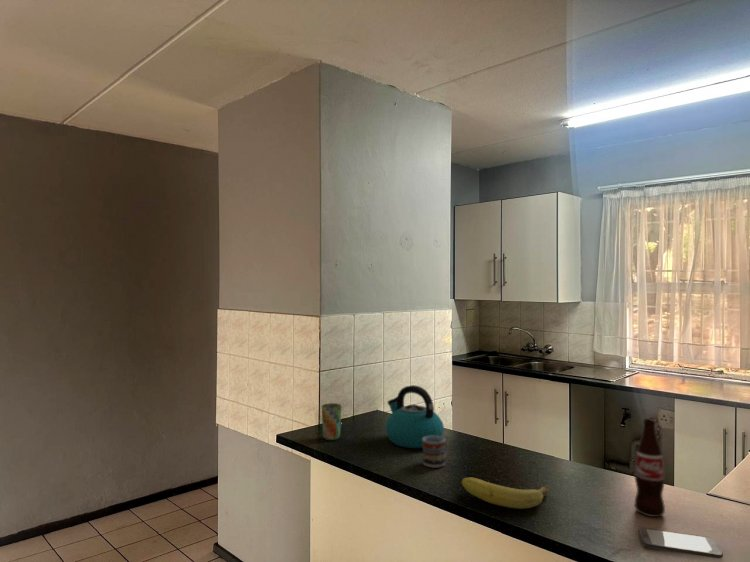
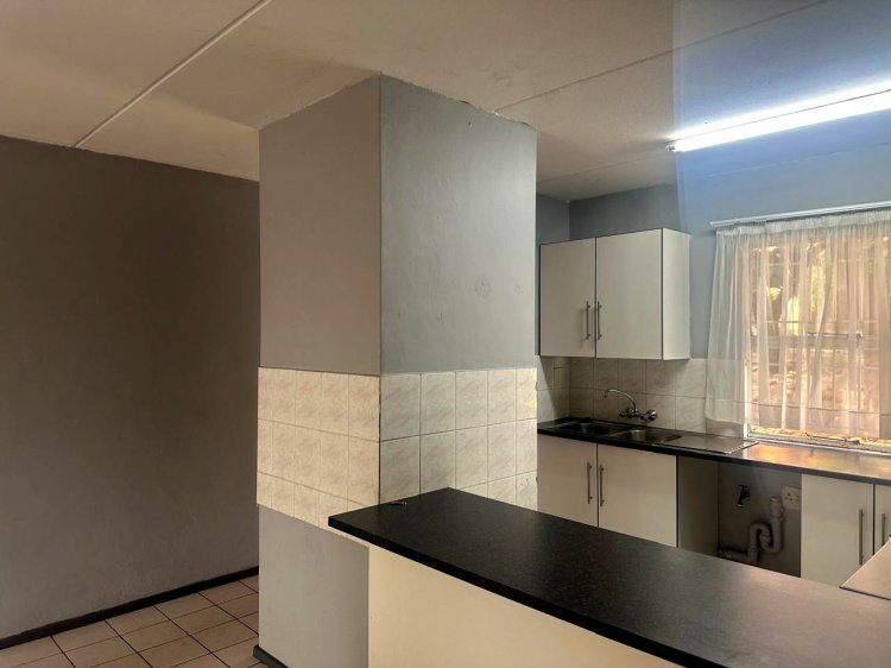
- bottle [634,418,666,518]
- fruit [461,477,550,510]
- cup [321,402,342,441]
- cup [422,436,449,469]
- kettle [385,384,445,449]
- smartphone [637,527,724,559]
